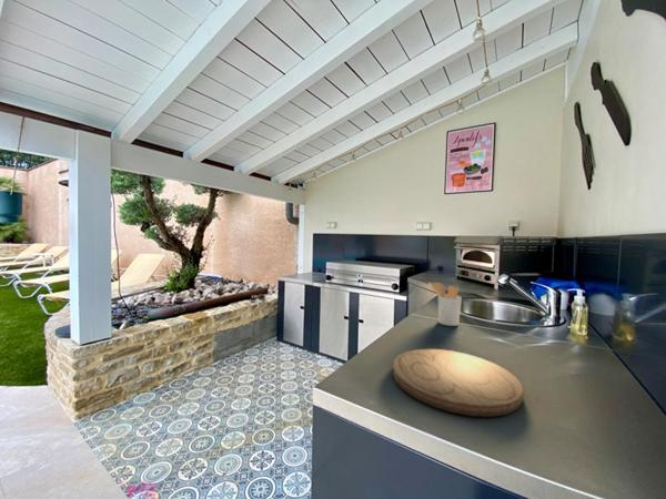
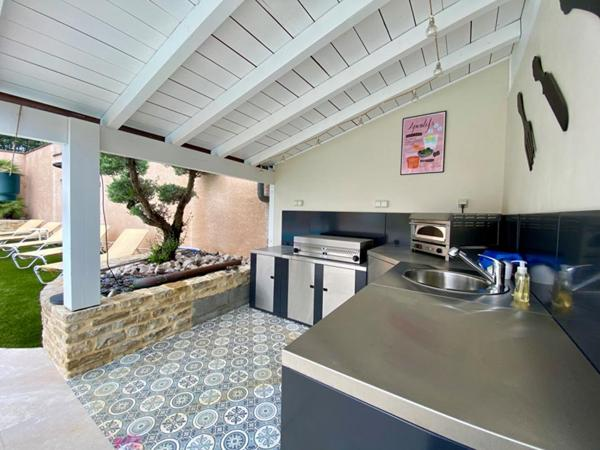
- utensil holder [427,281,463,327]
- cutting board [392,348,524,418]
